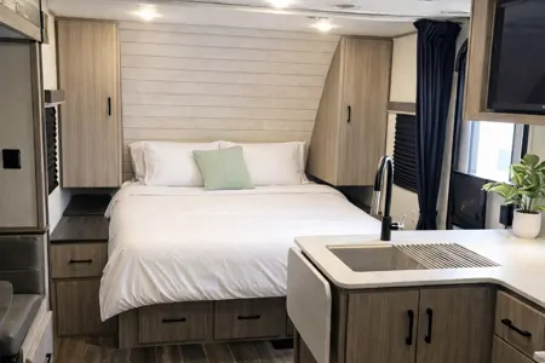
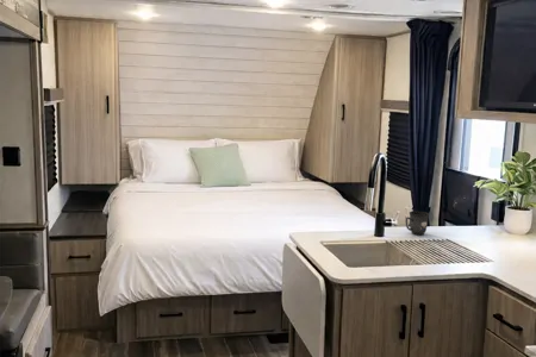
+ mug [404,211,430,236]
